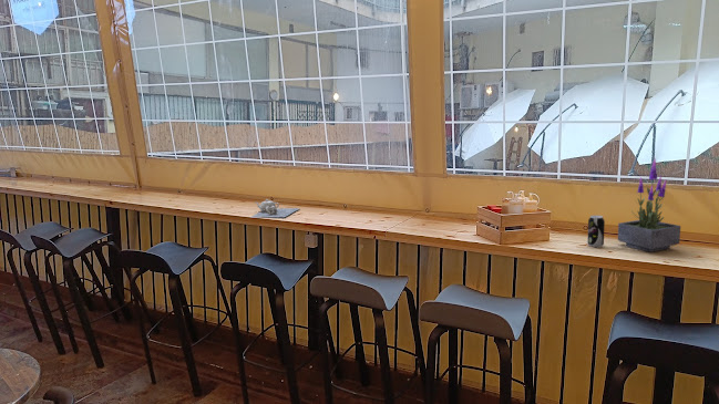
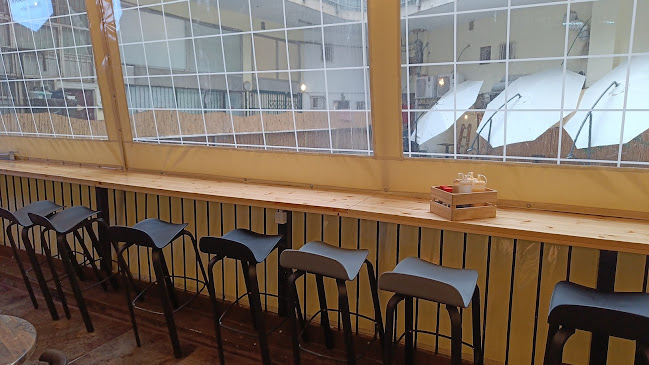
- potted plant [617,157,681,253]
- teapot [251,198,300,218]
- beverage can [586,215,606,248]
